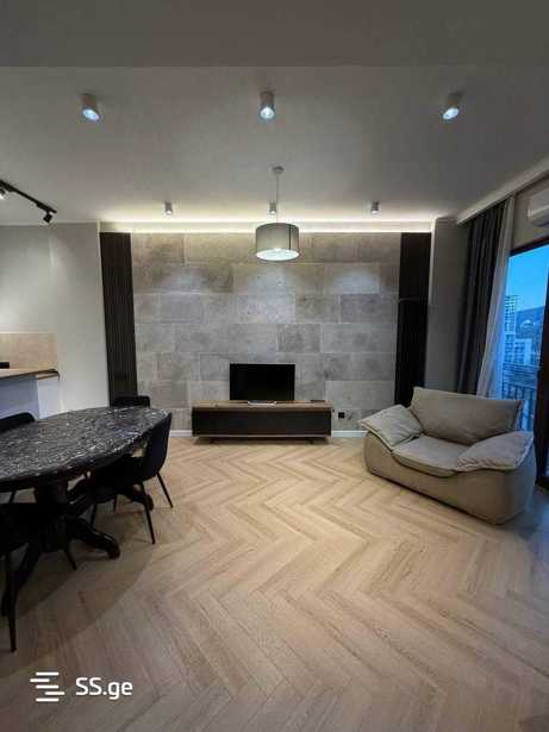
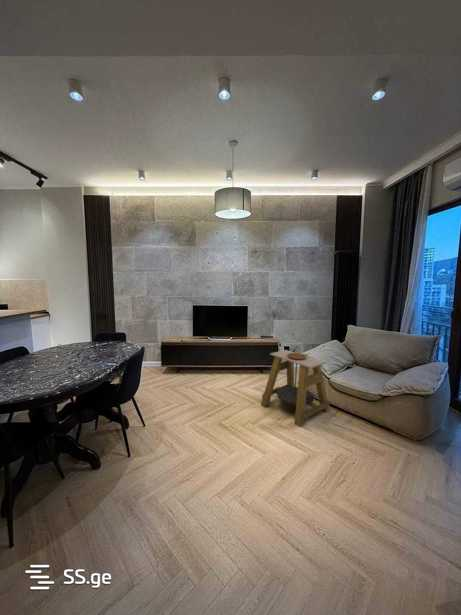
+ side table [260,349,330,428]
